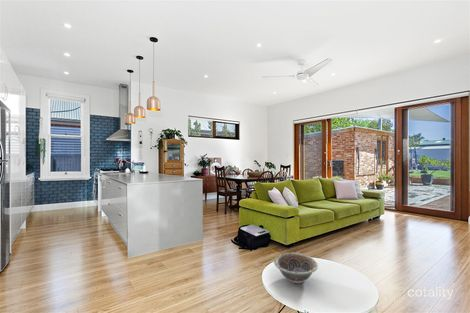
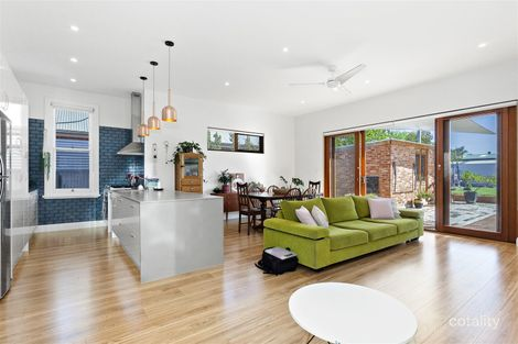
- decorative bowl [273,252,319,284]
